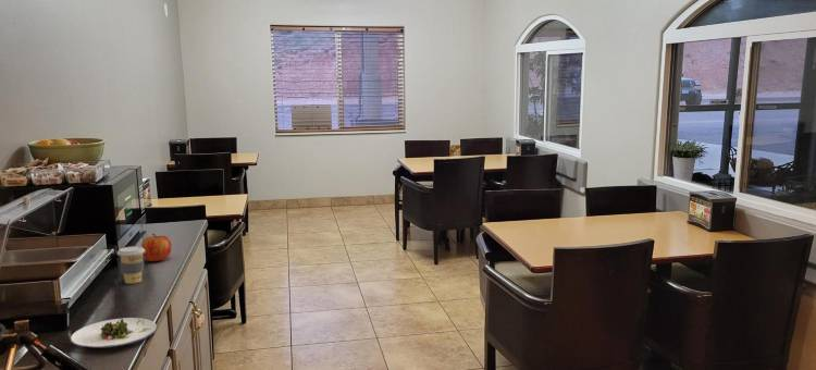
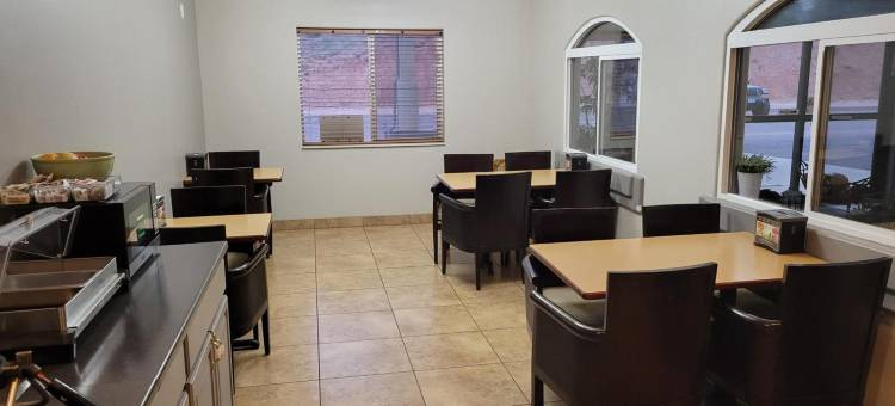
- apple [140,233,173,262]
- coffee cup [116,245,145,285]
- salad plate [70,317,158,349]
